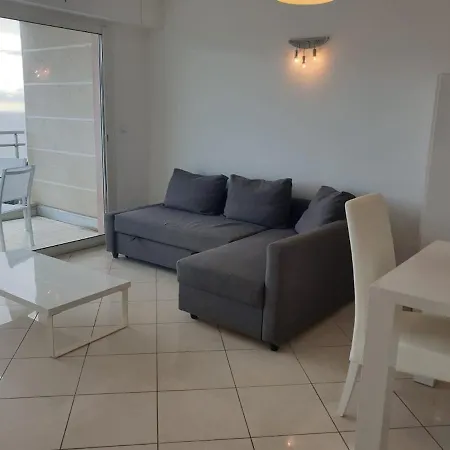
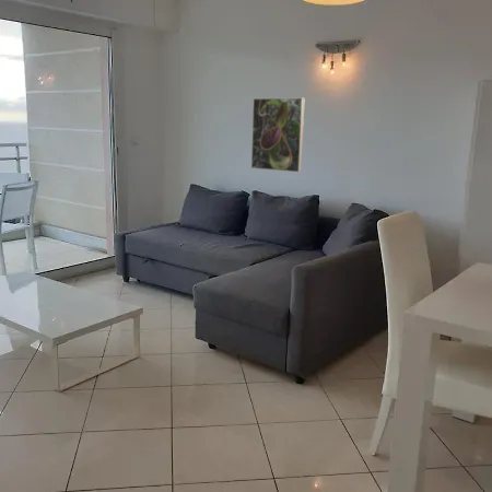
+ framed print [250,97,306,173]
